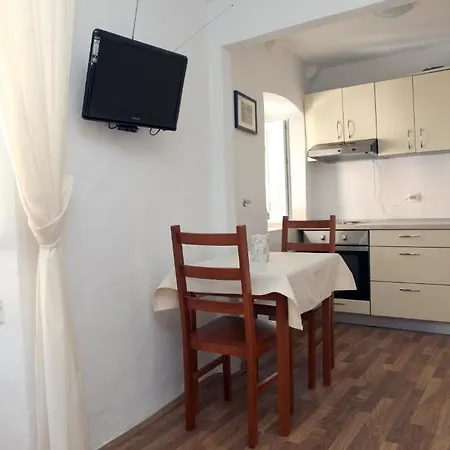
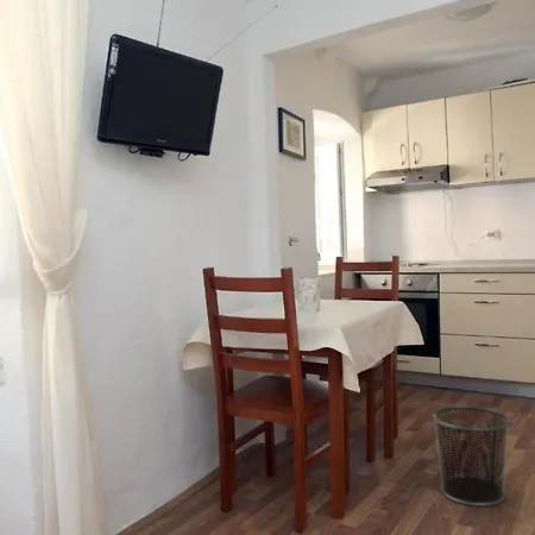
+ waste bin [432,404,511,508]
